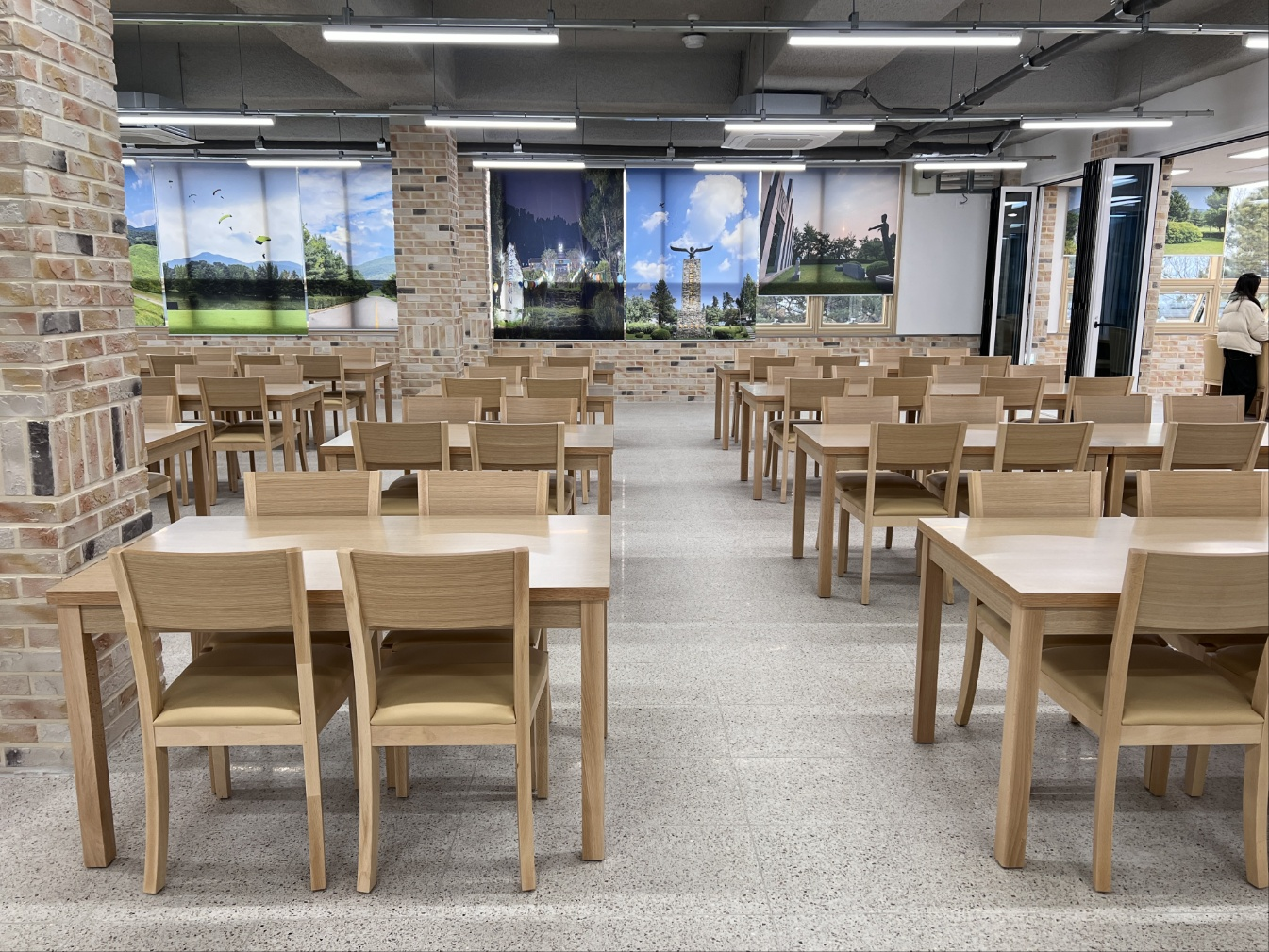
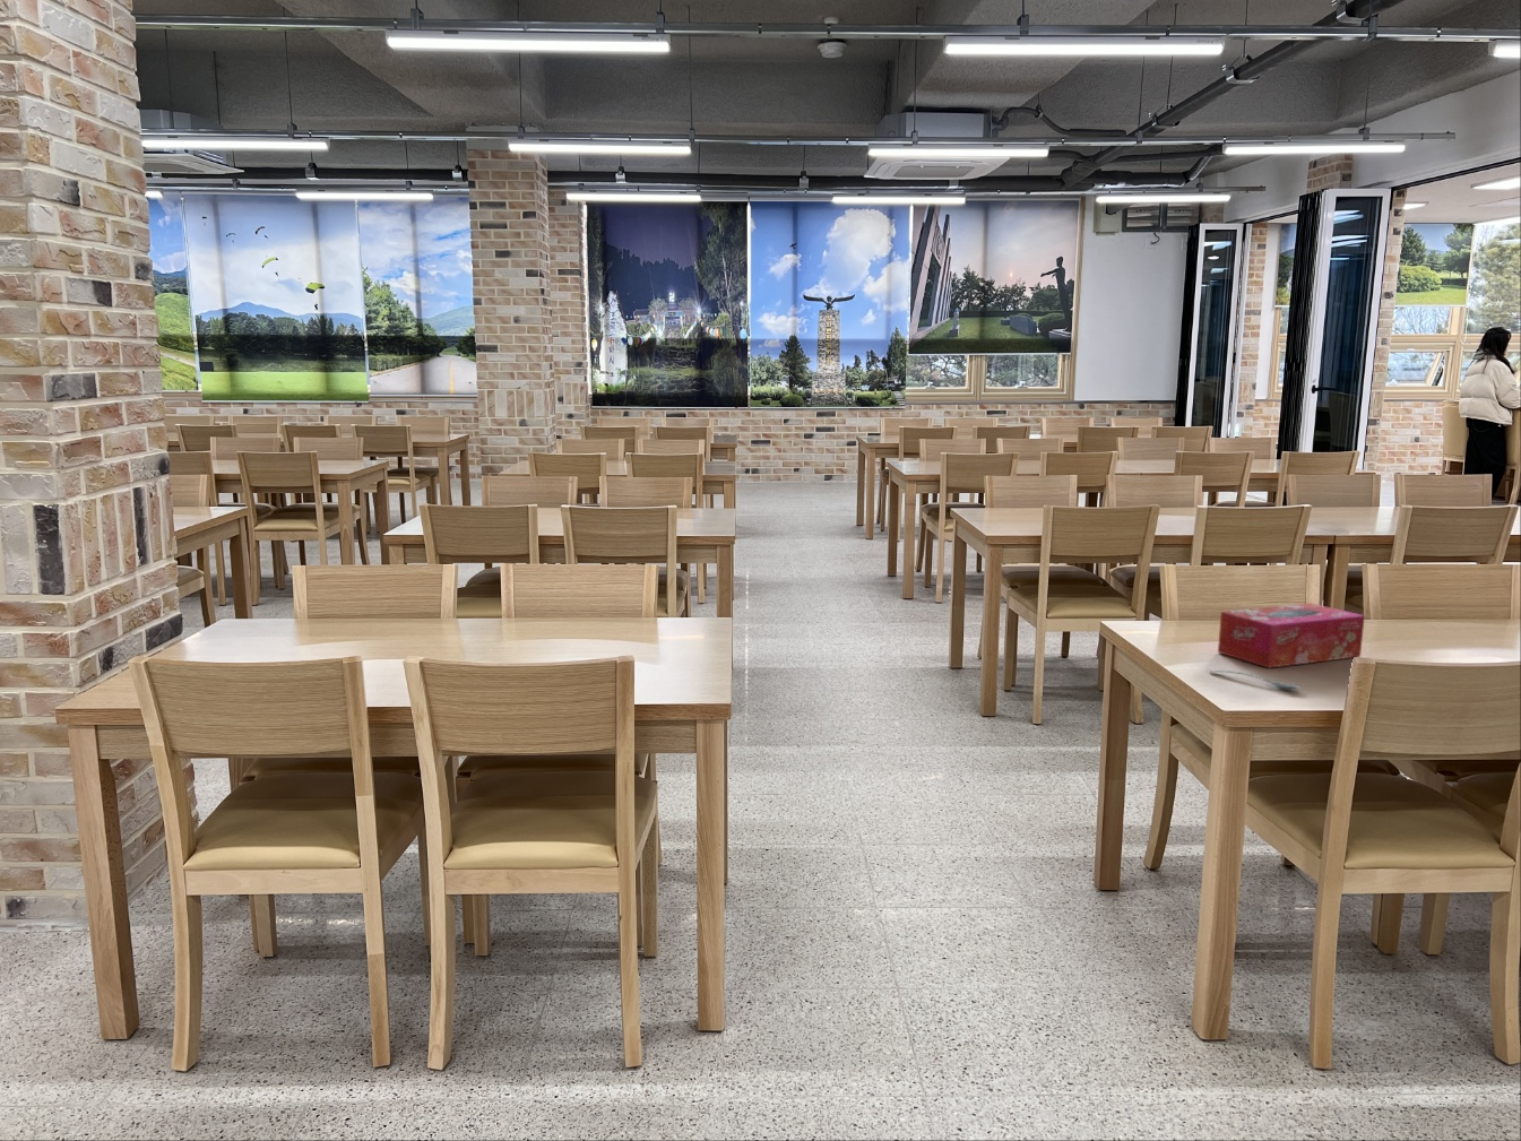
+ spoon [1208,670,1300,690]
+ tissue box [1217,603,1366,670]
